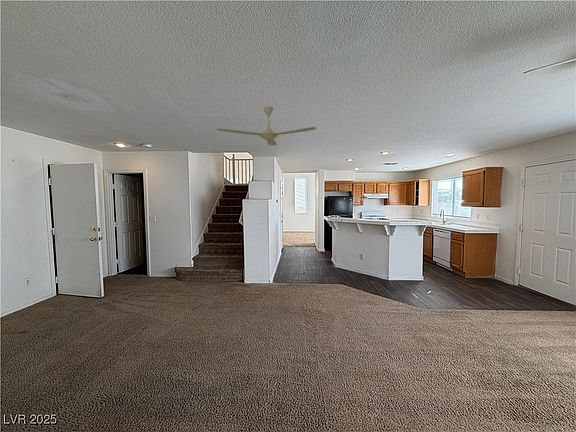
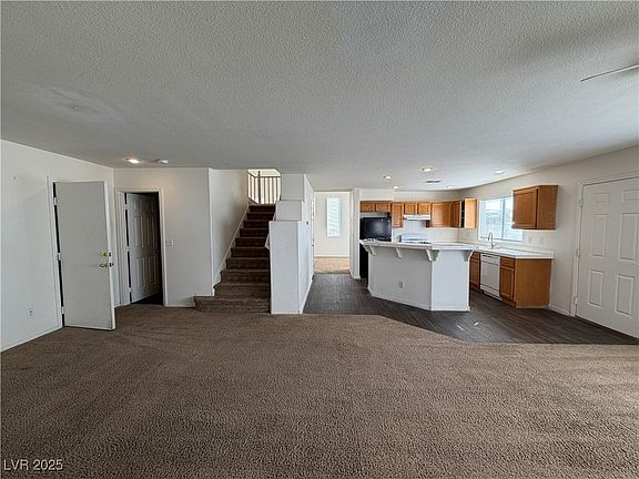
- ceiling fan [215,106,317,146]
